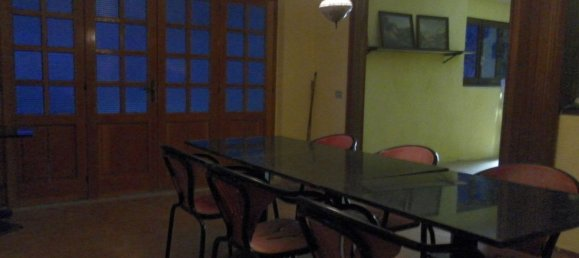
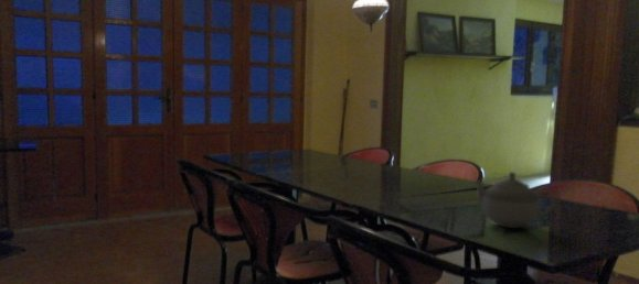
+ teapot [473,171,556,229]
